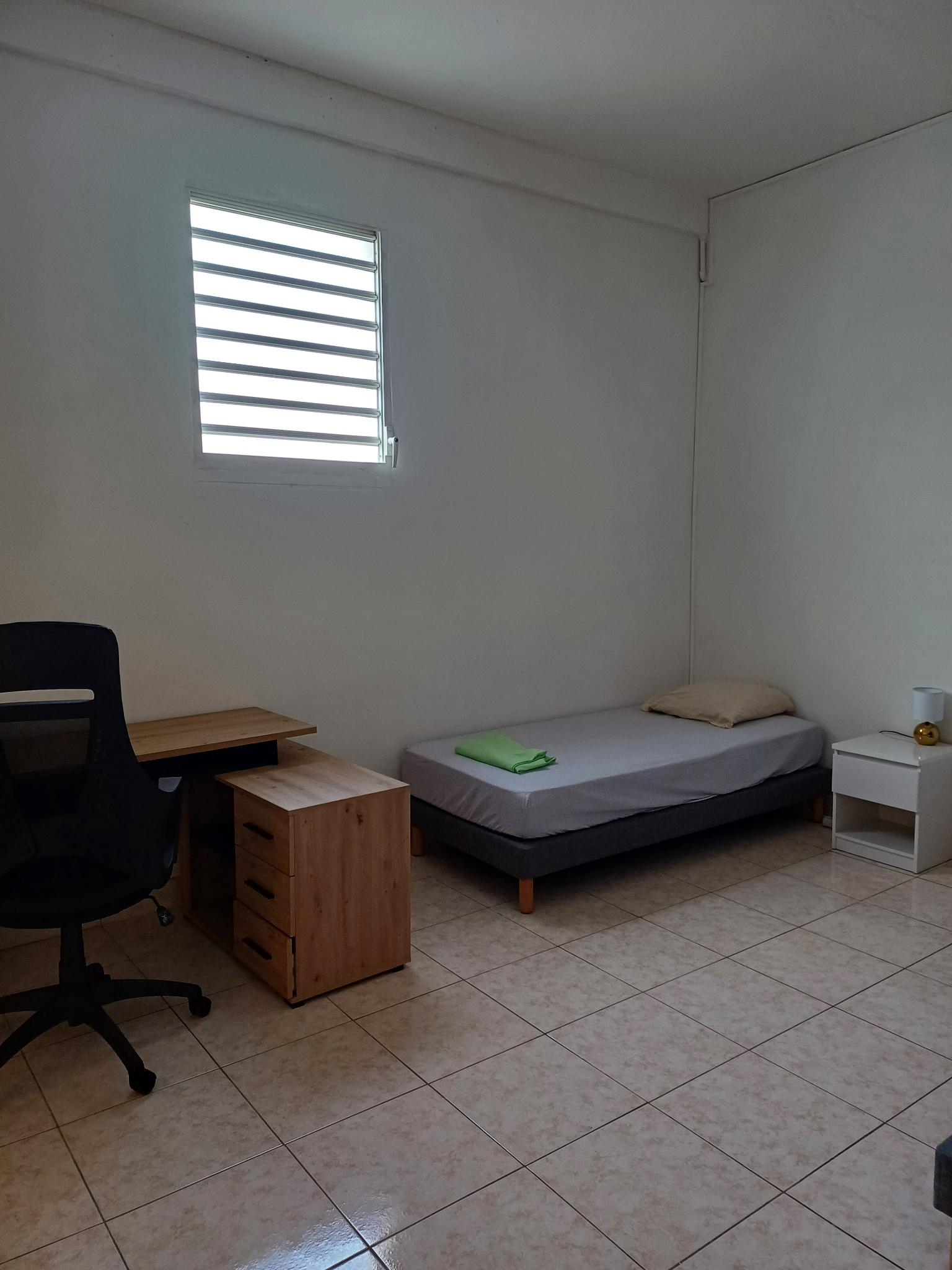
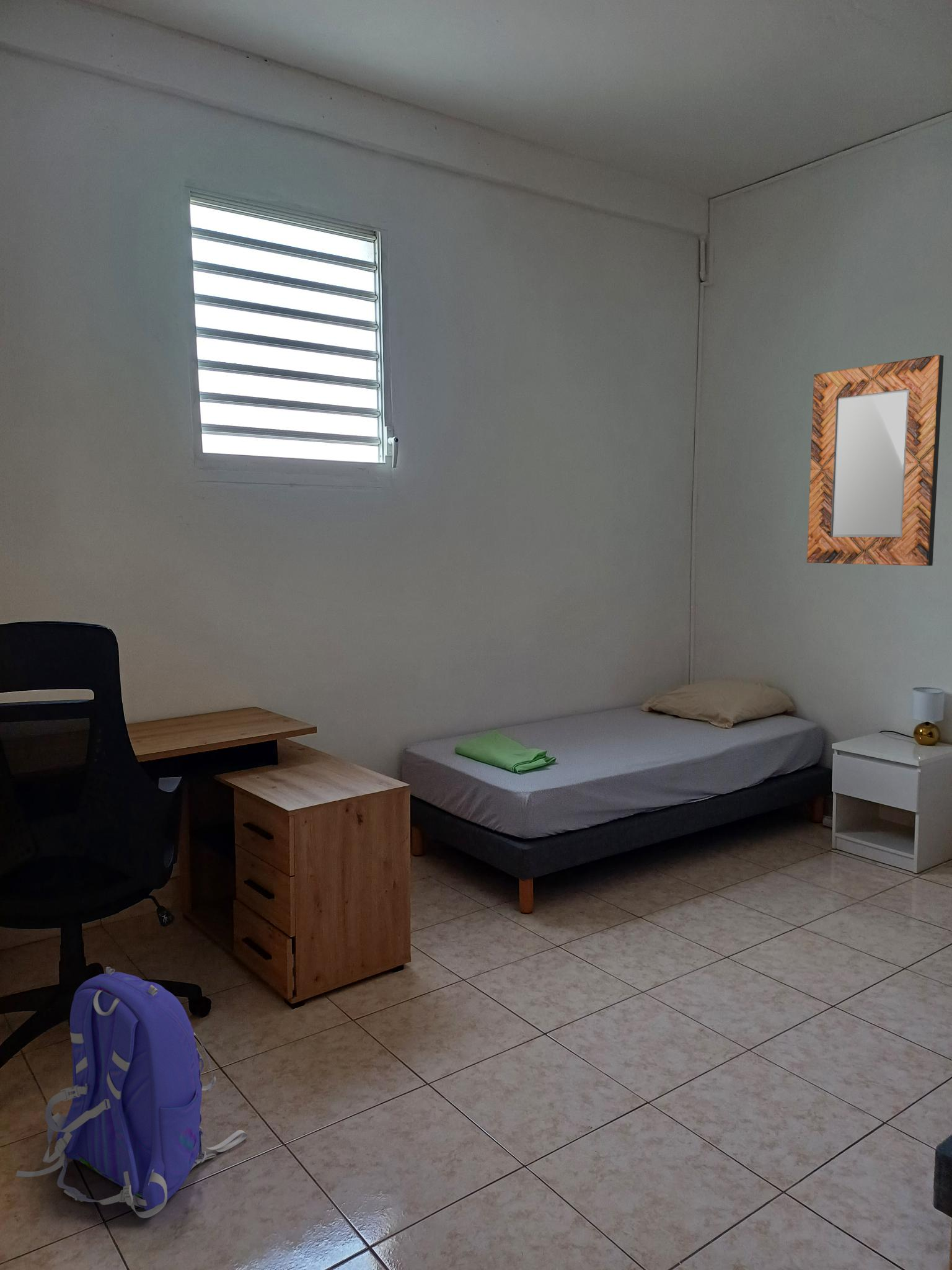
+ backpack [15,966,248,1219]
+ home mirror [806,354,945,566]
